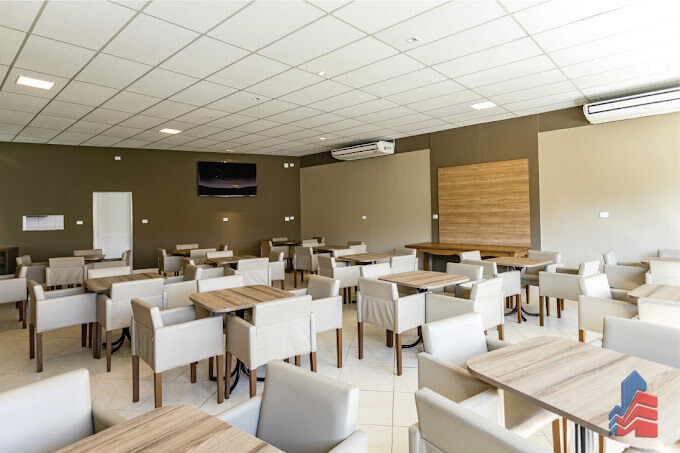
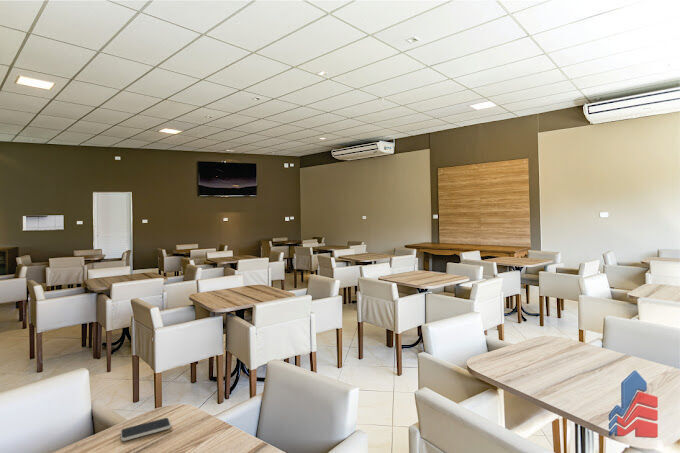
+ smartphone [120,417,172,442]
